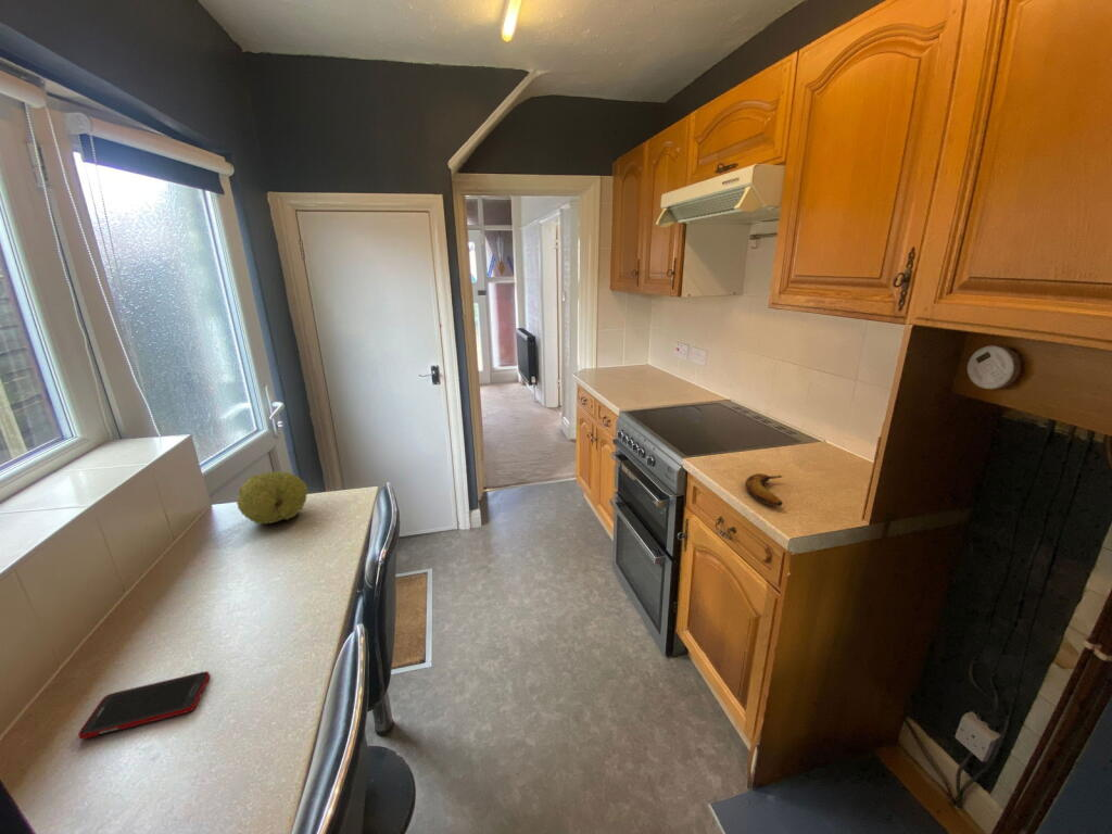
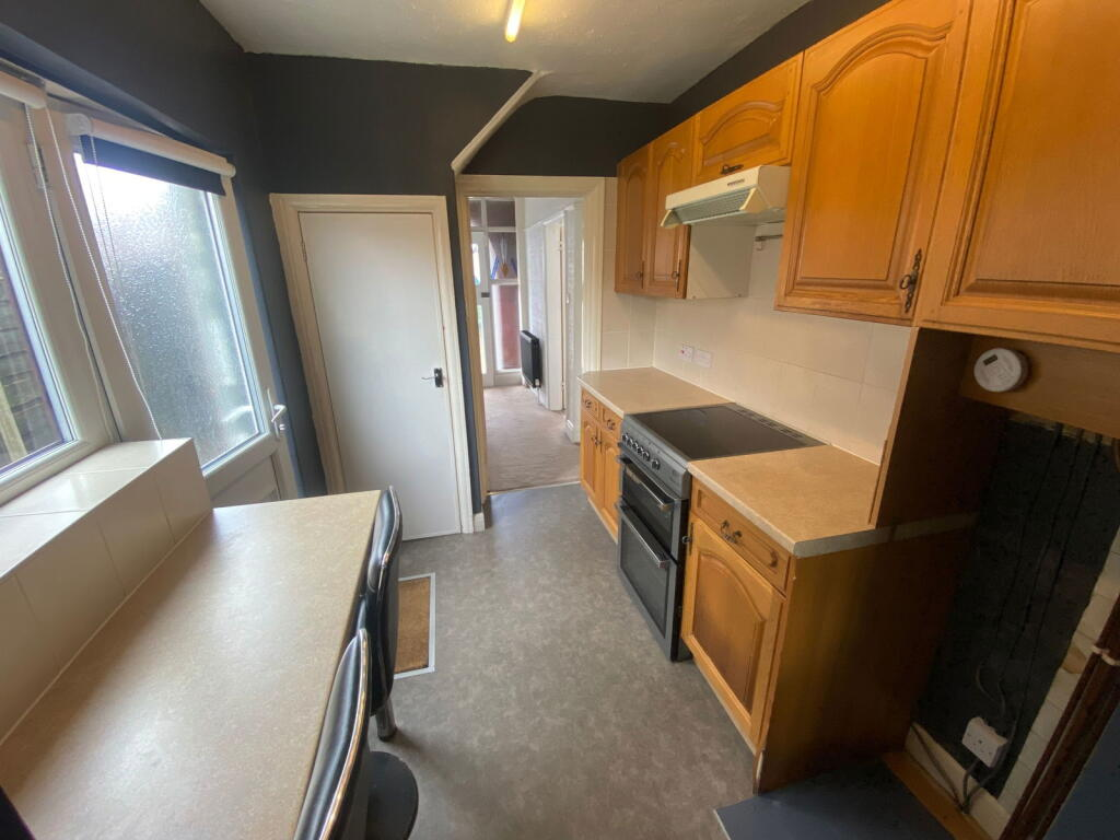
- fruit [236,470,308,526]
- cell phone [77,670,211,740]
- banana [744,472,784,507]
